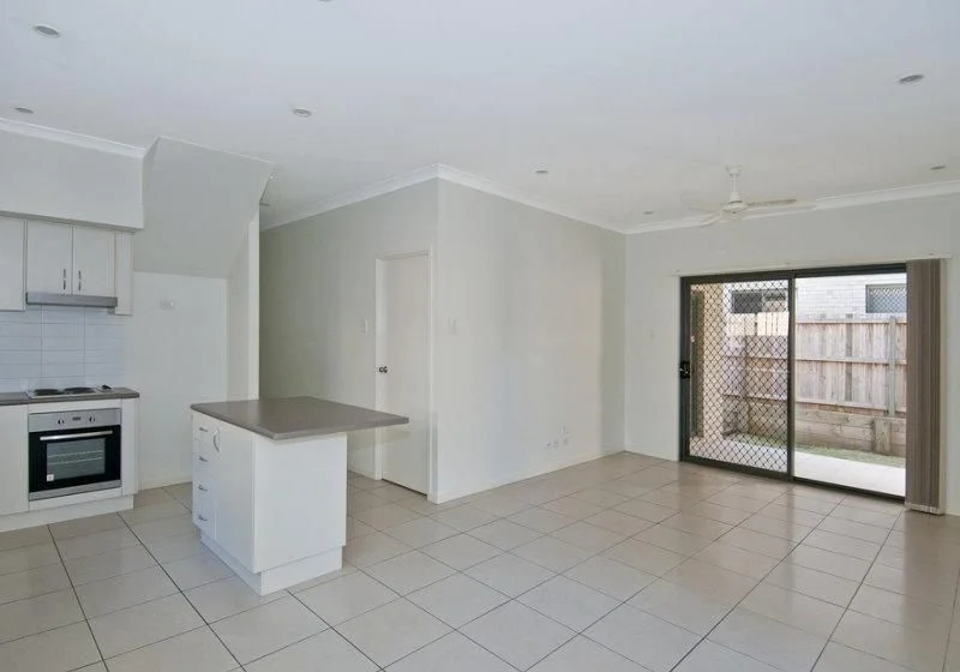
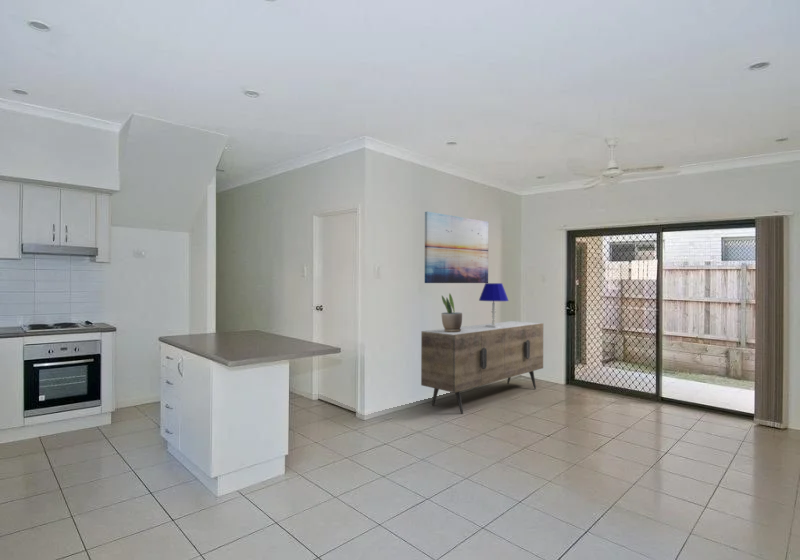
+ sideboard [420,320,544,415]
+ table lamp [478,282,509,328]
+ wall art [424,211,489,284]
+ potted plant [440,292,463,332]
